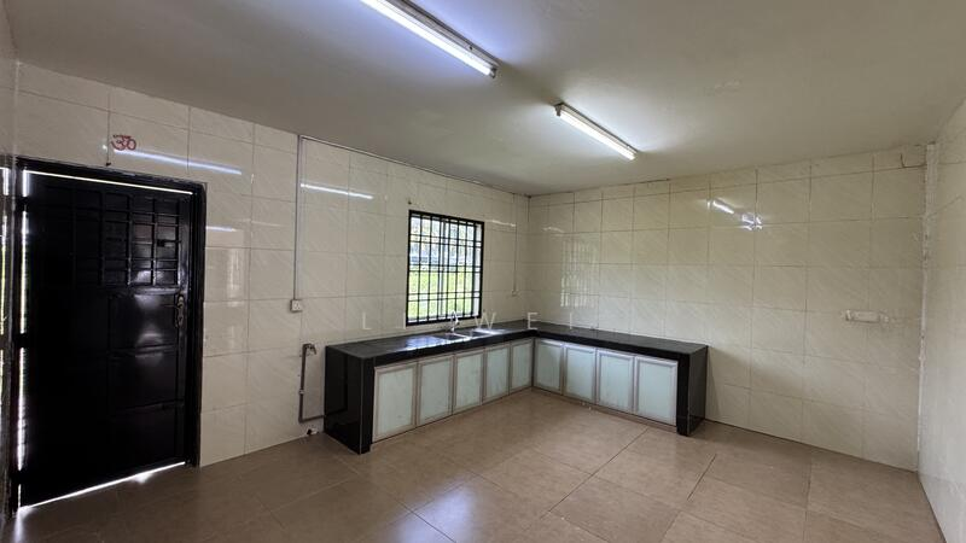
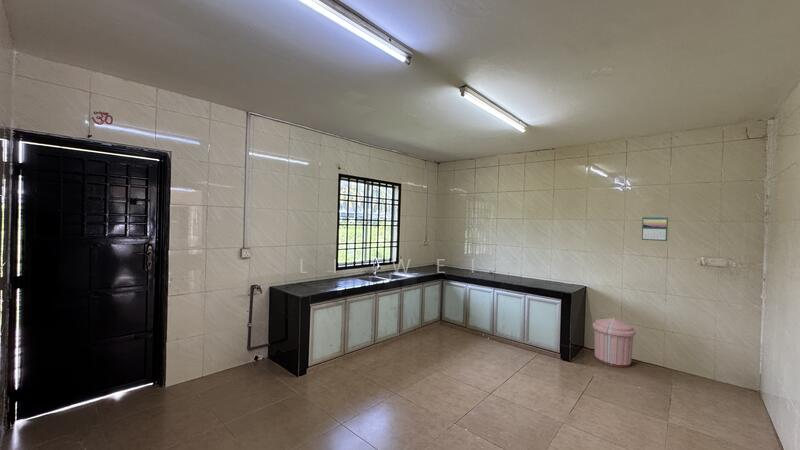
+ trash can [592,316,637,369]
+ calendar [641,215,669,242]
